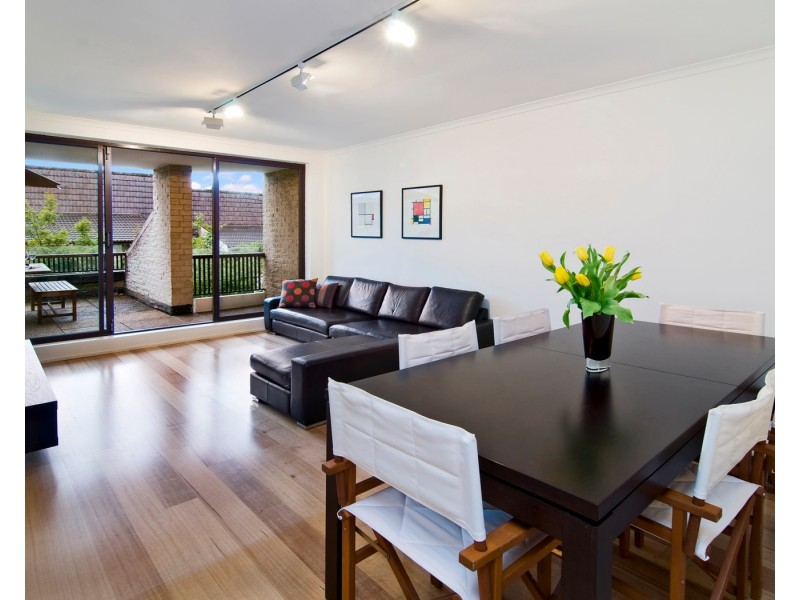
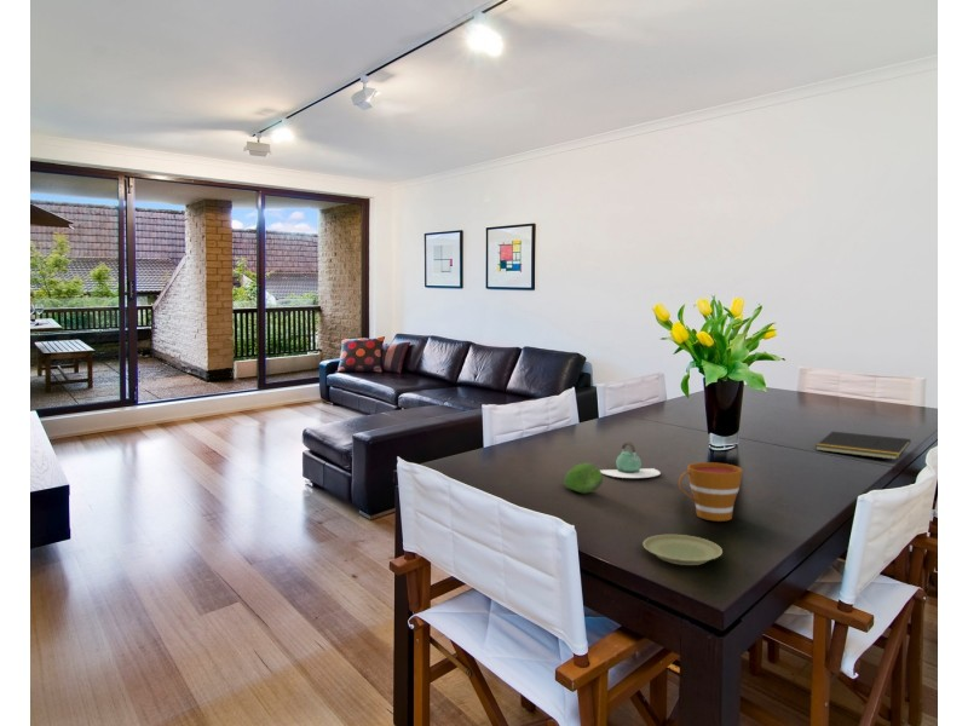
+ plate [641,534,724,566]
+ teapot [599,440,662,479]
+ cup [678,461,744,523]
+ notepad [814,431,912,461]
+ fruit [563,462,604,495]
